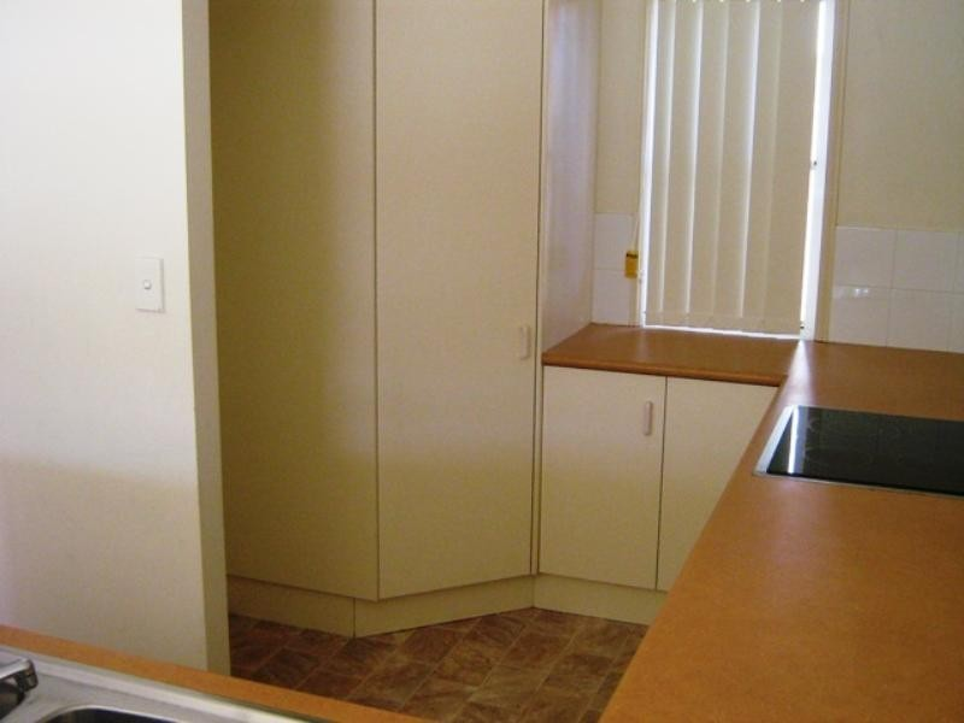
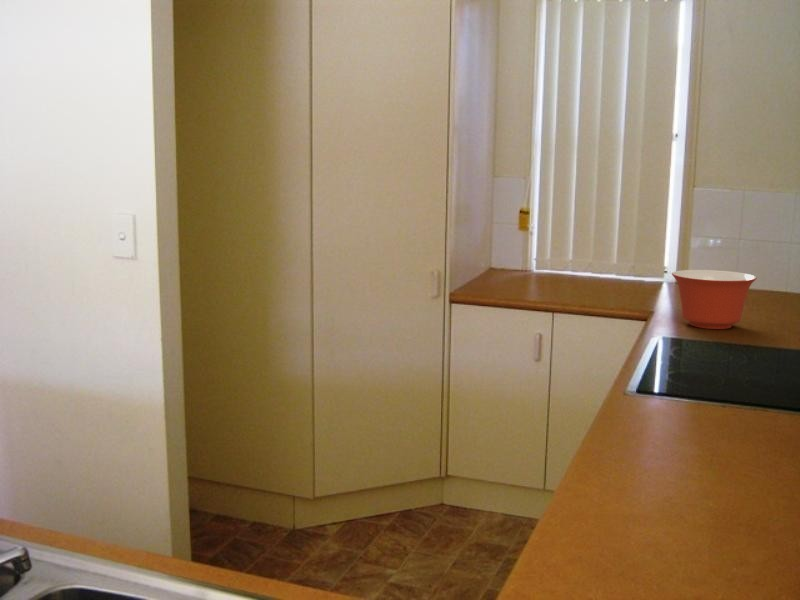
+ mixing bowl [671,269,758,330]
